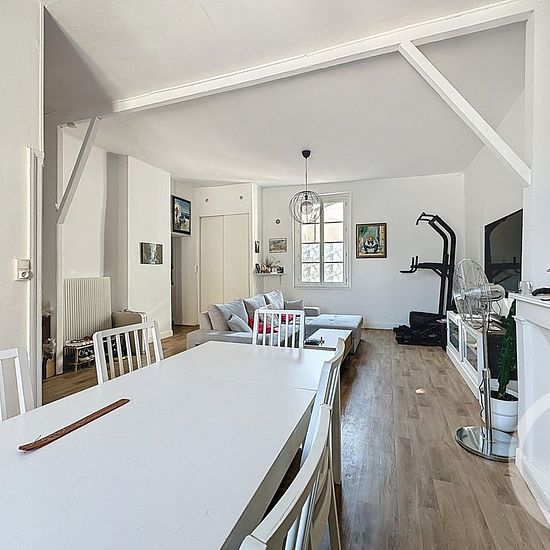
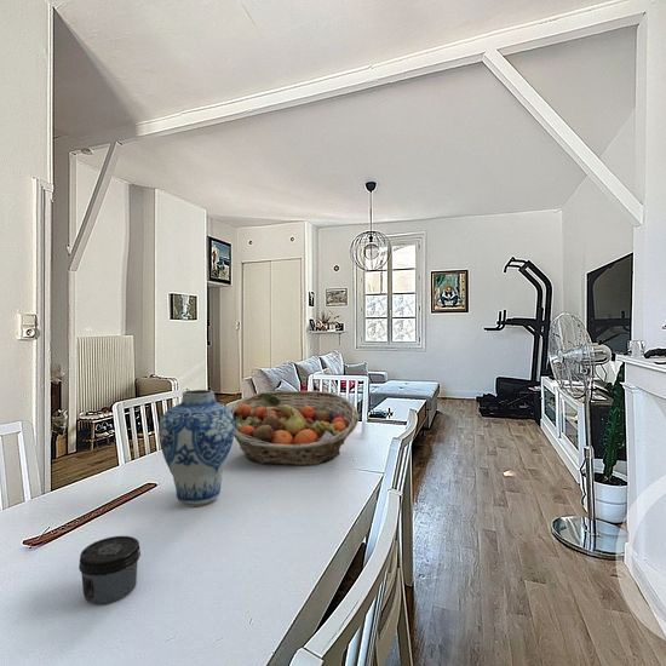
+ jar [77,535,142,605]
+ fruit basket [229,390,360,466]
+ vase [157,389,235,507]
